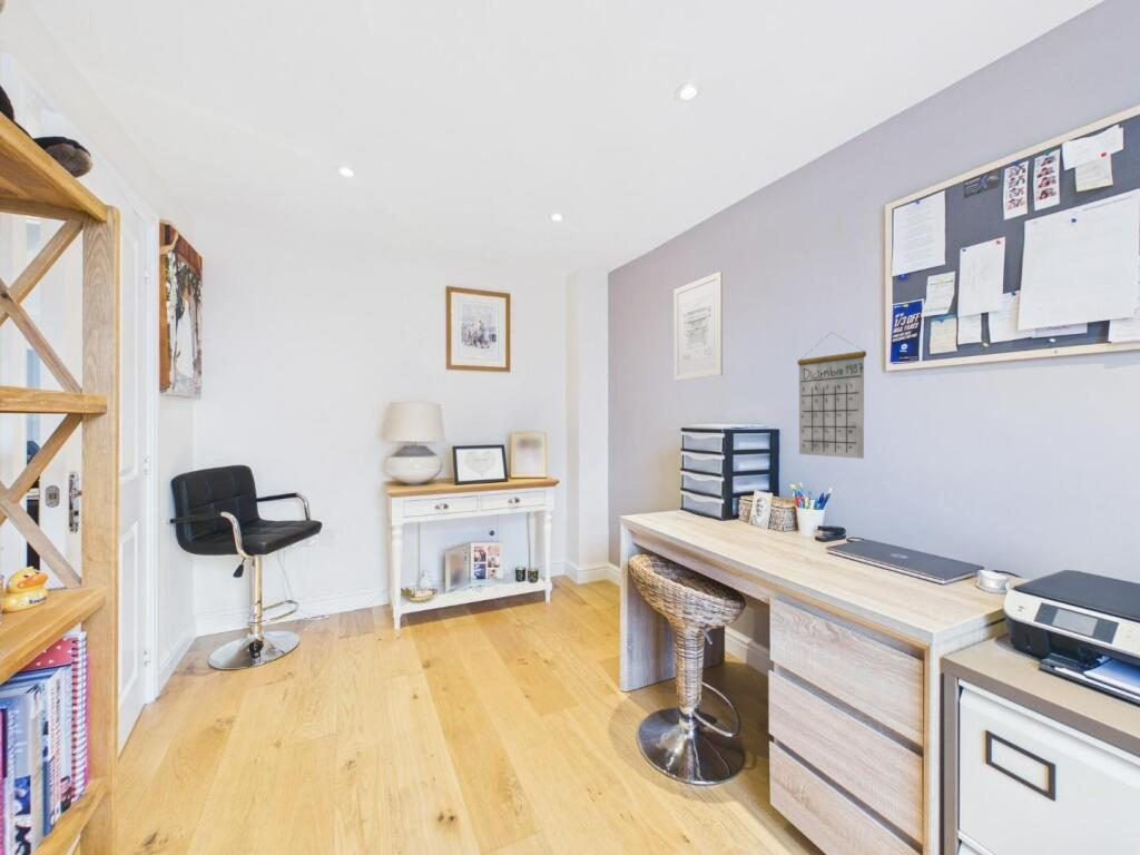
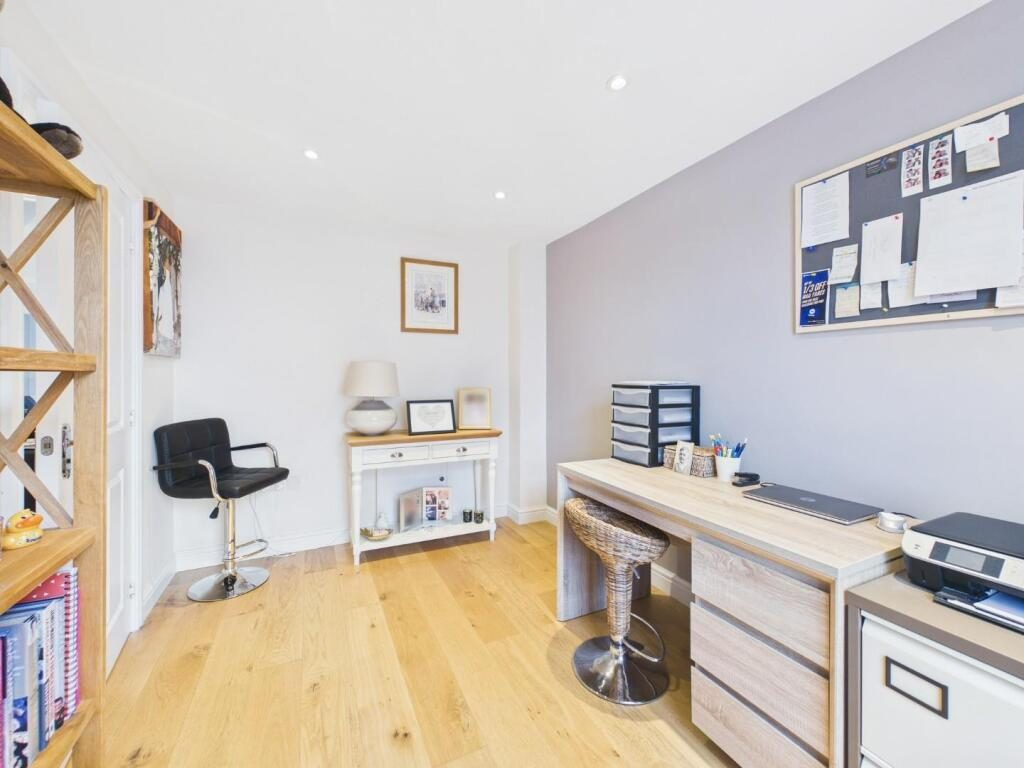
- wall art [674,271,724,382]
- calendar [796,331,867,460]
